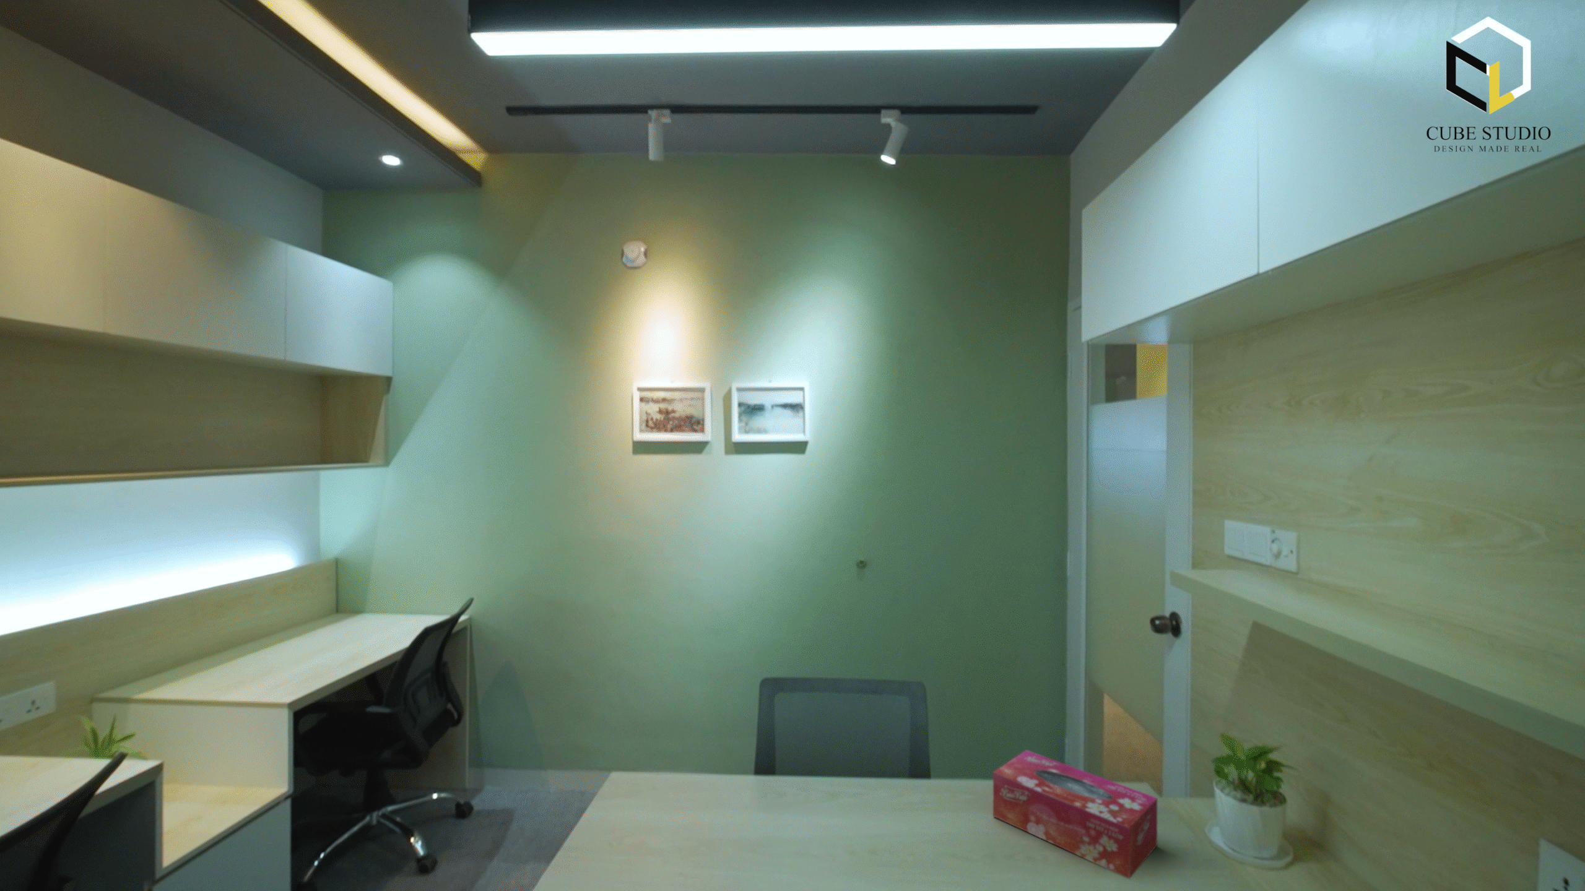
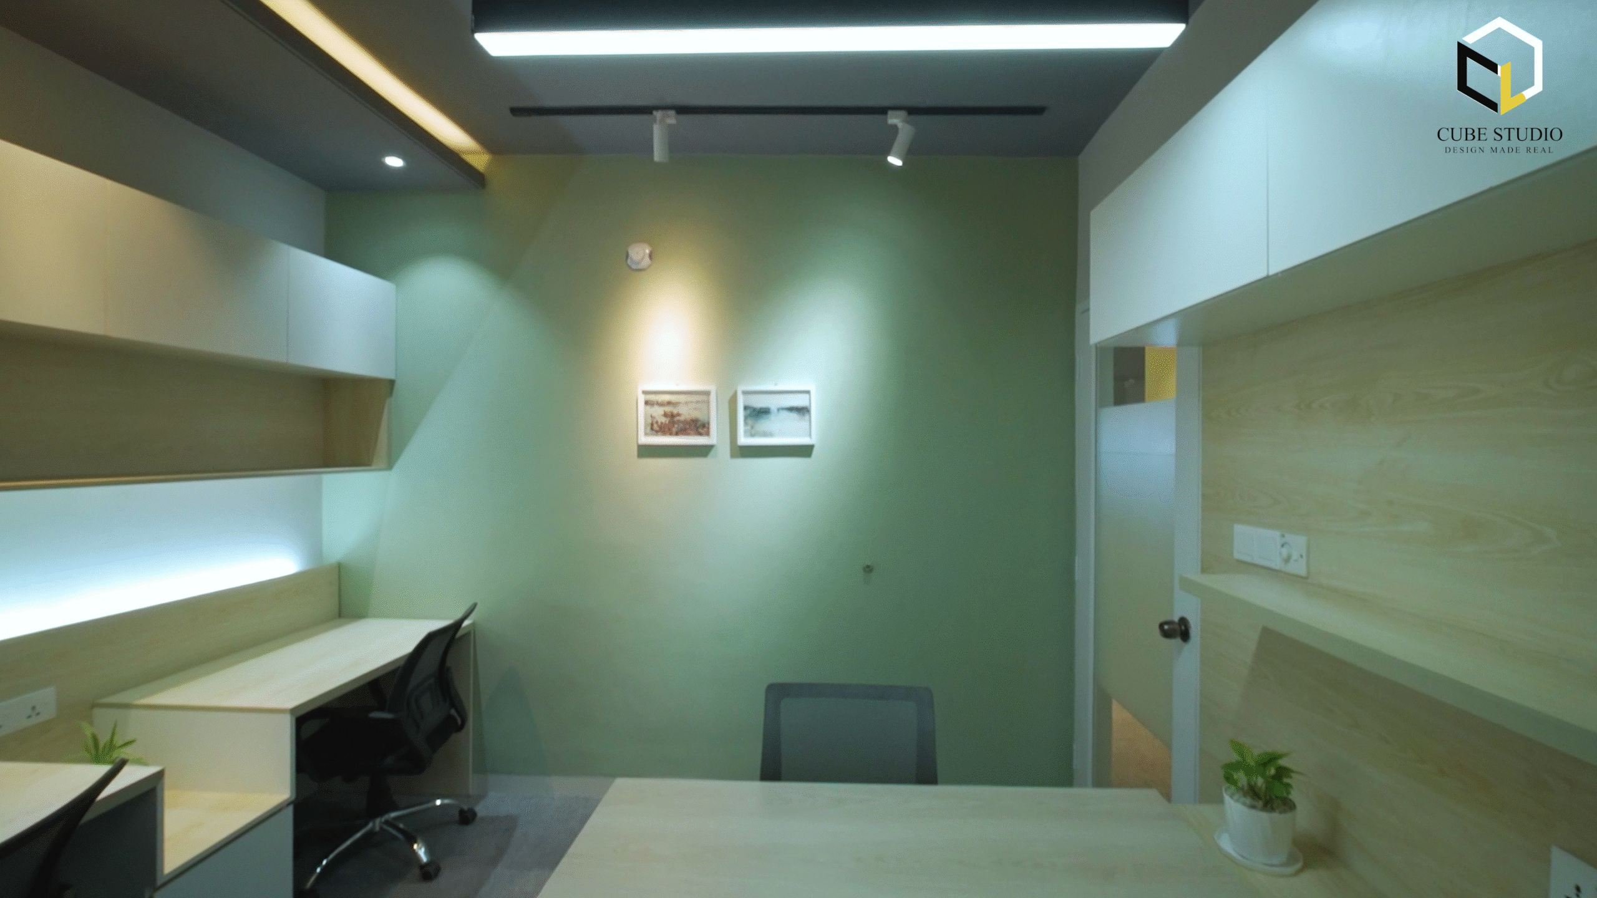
- tissue box [993,750,1158,880]
